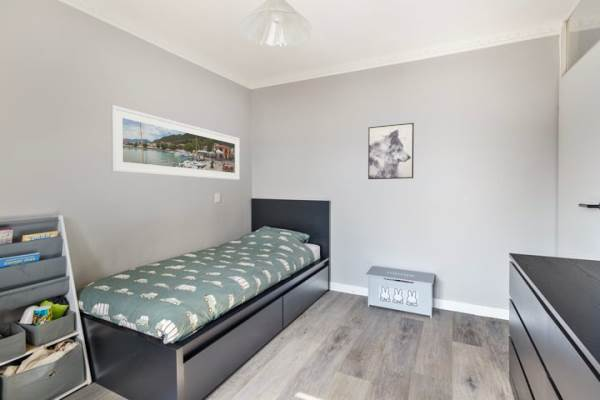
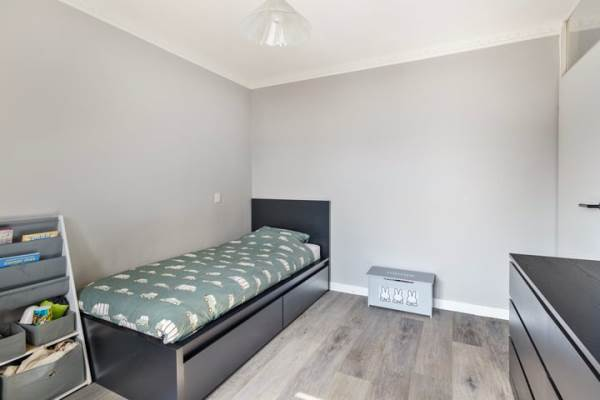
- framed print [110,104,241,181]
- wall art [367,122,415,180]
